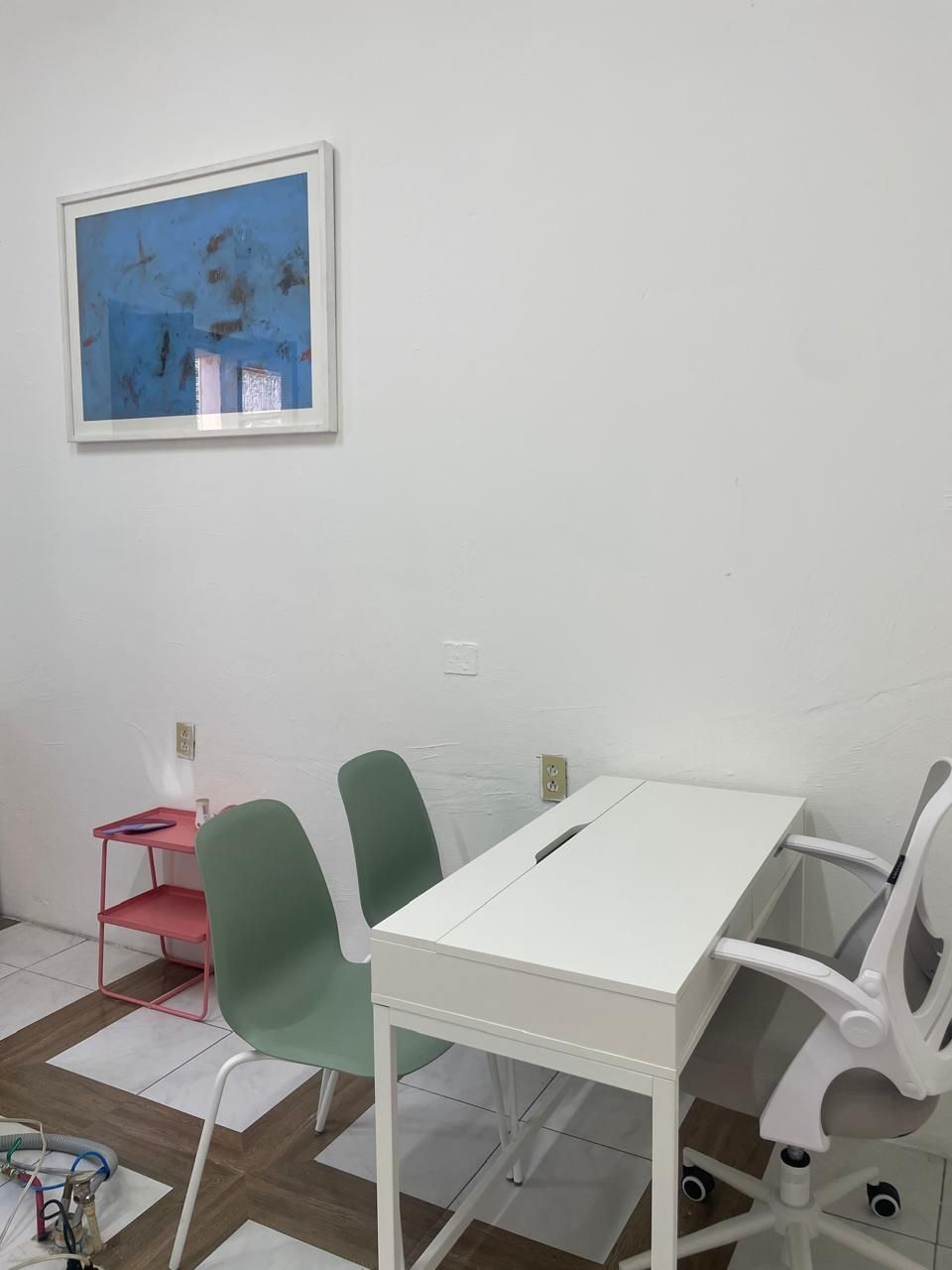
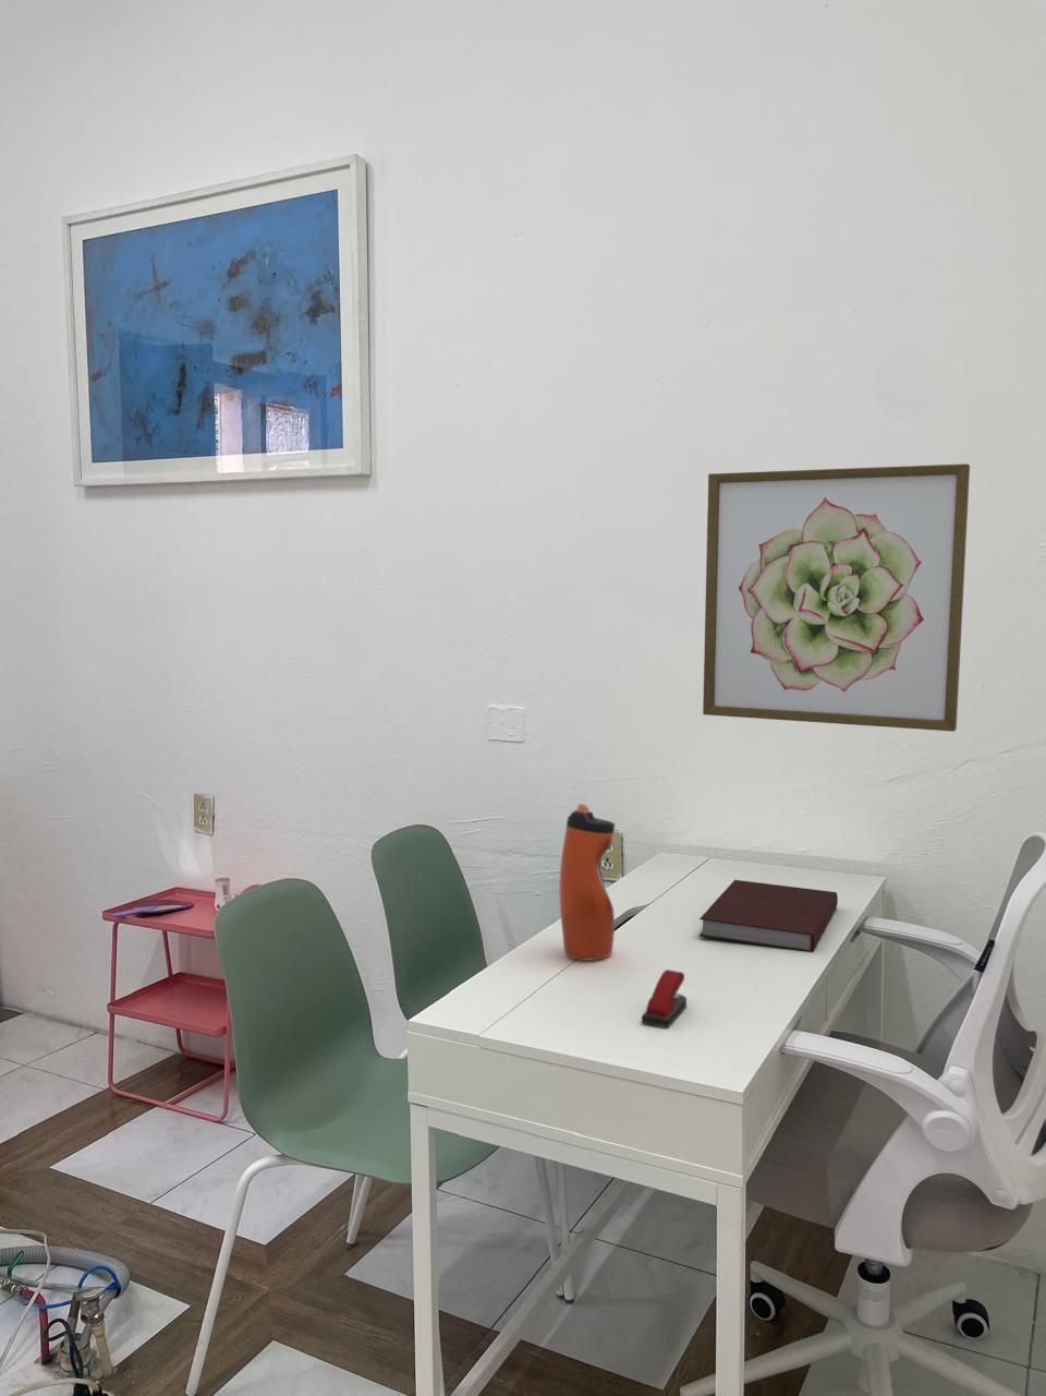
+ water bottle [558,802,615,962]
+ notebook [699,879,839,953]
+ wall art [702,463,971,733]
+ stapler [641,968,688,1029]
